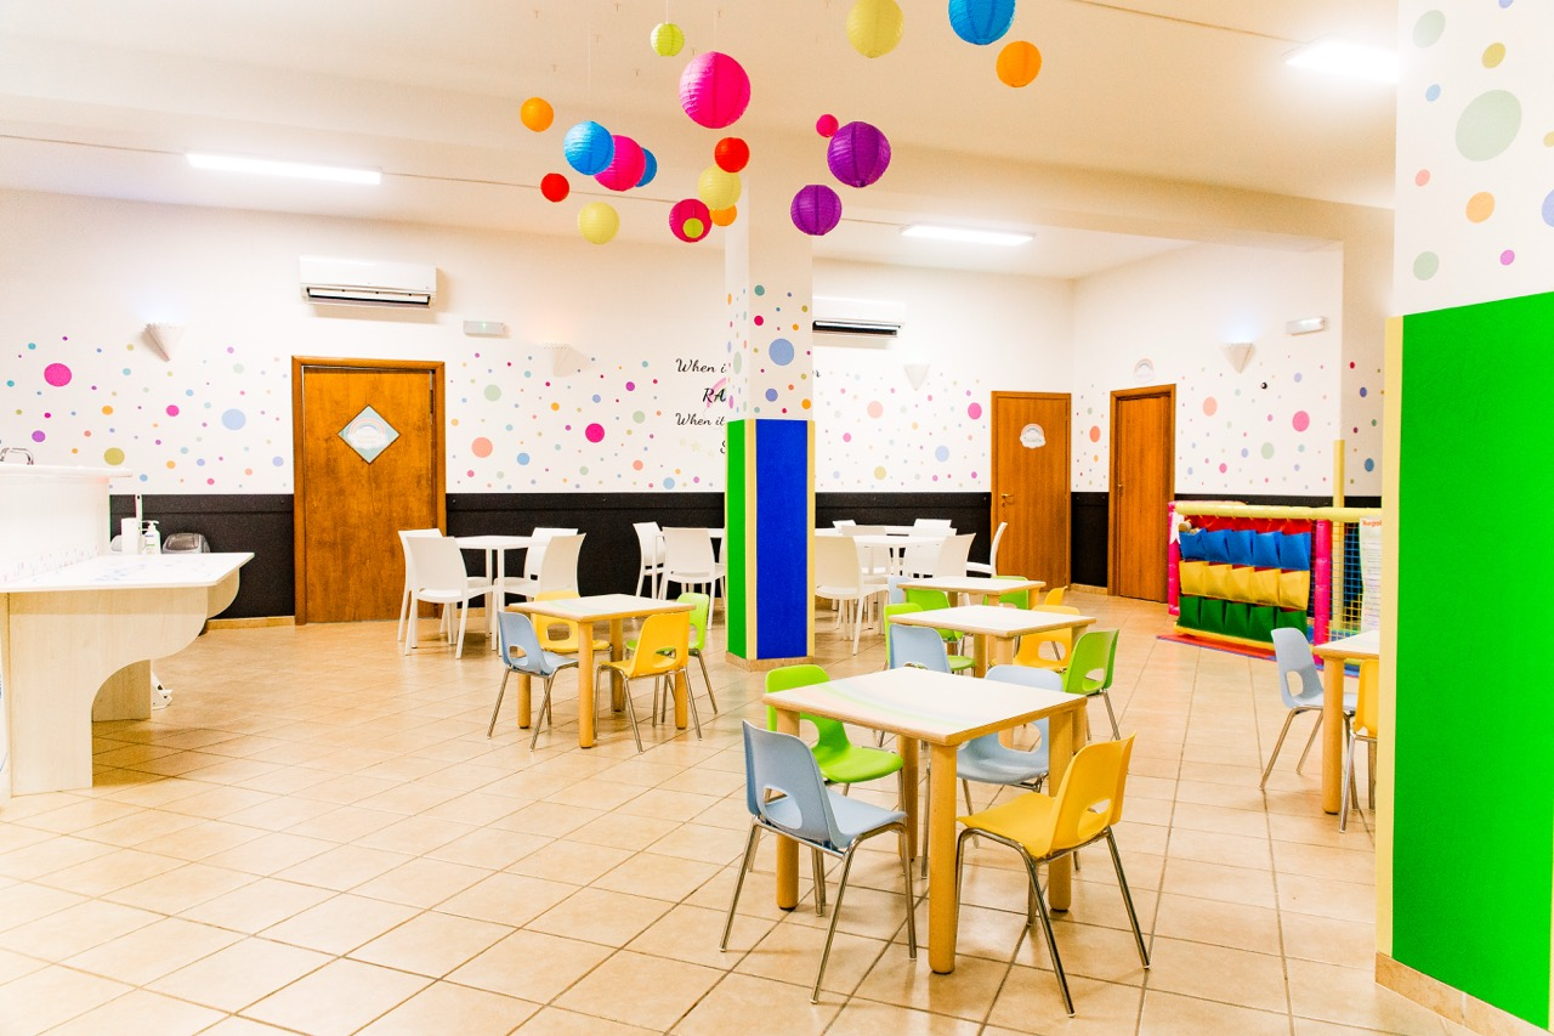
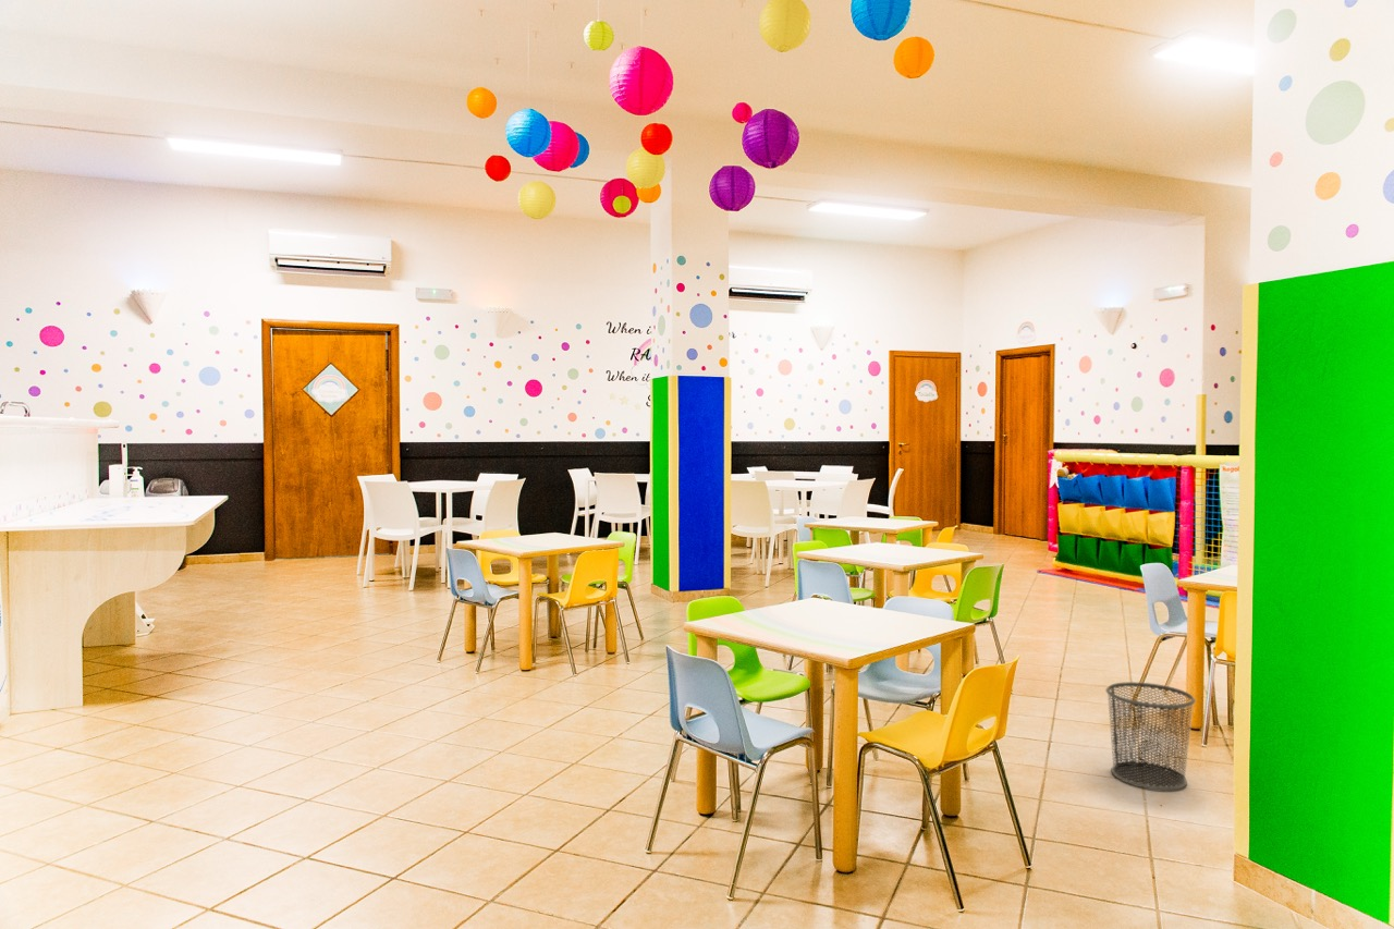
+ waste bin [1104,681,1197,791]
